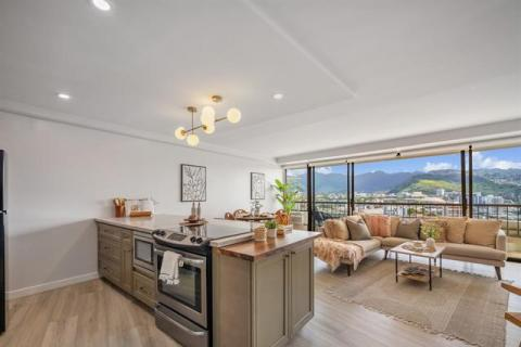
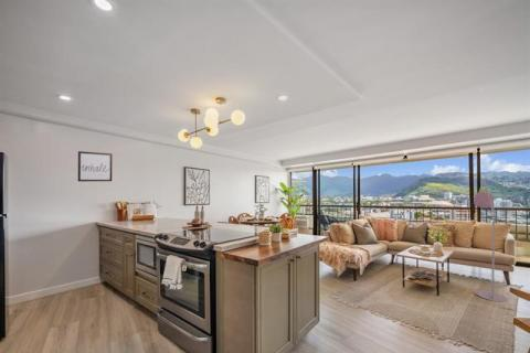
+ floor lamp [473,179,509,308]
+ wall art [77,150,114,182]
